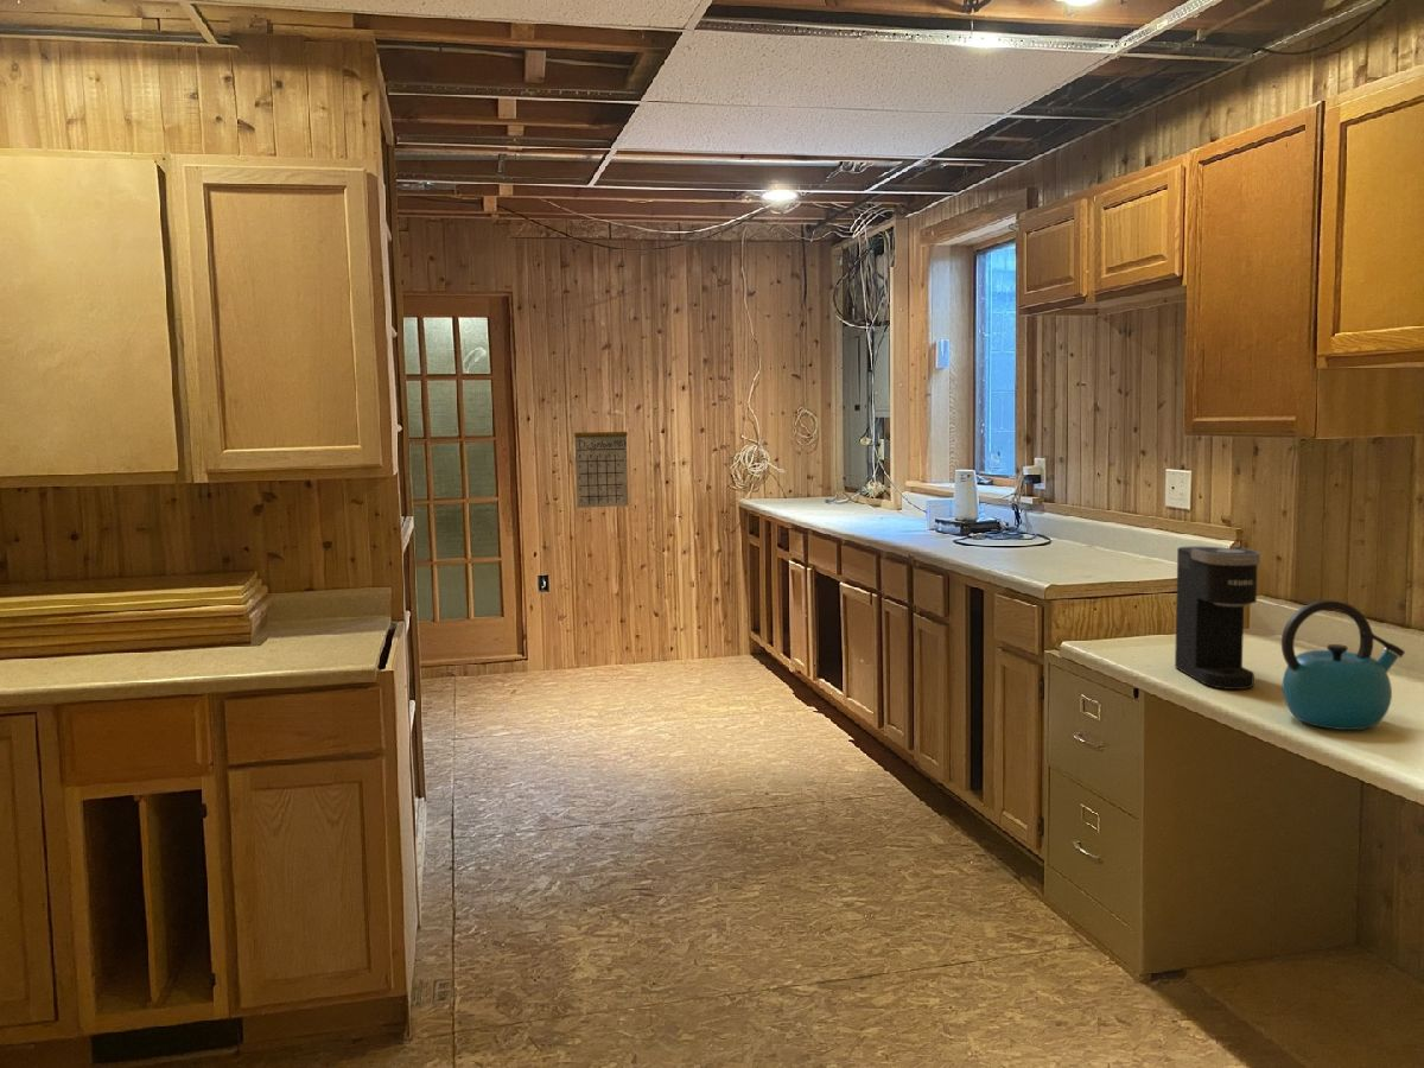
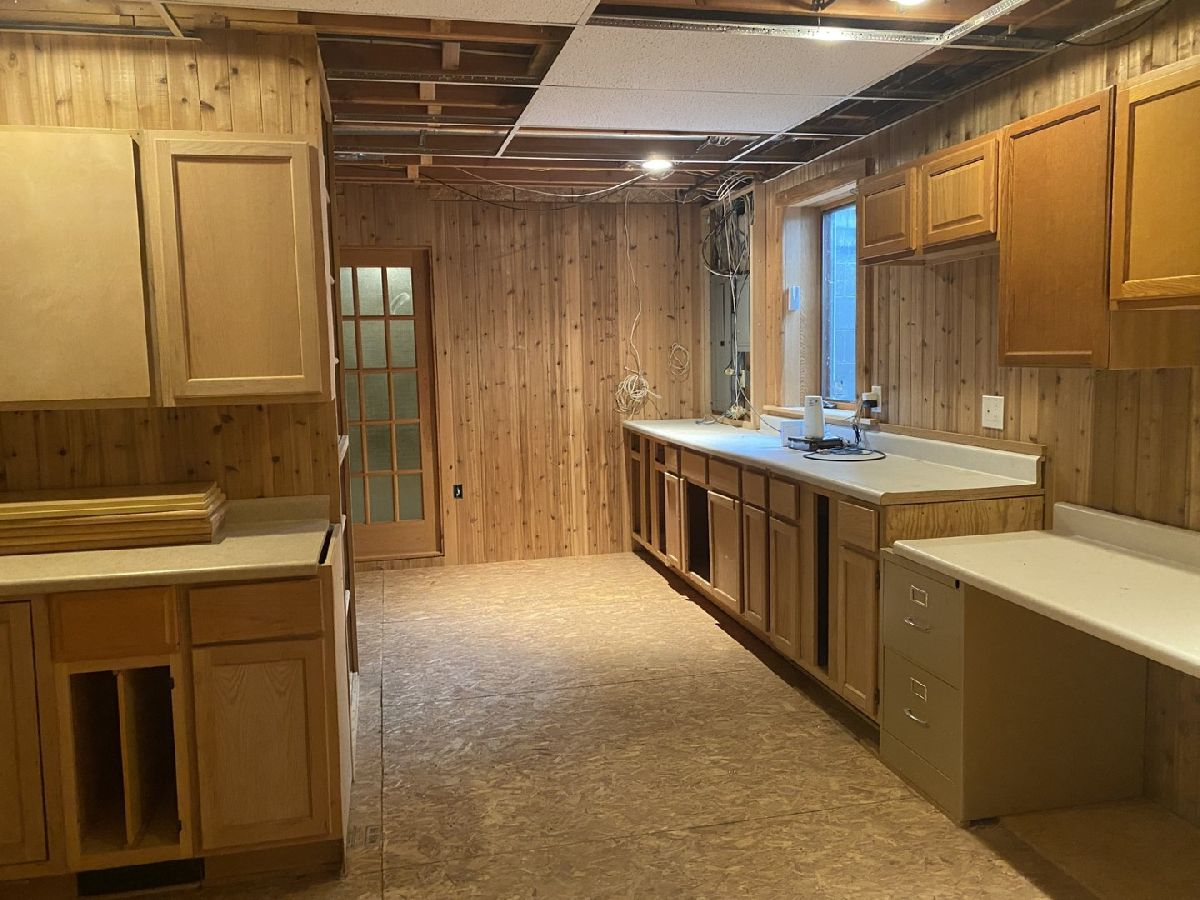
- coffee maker [1174,546,1261,691]
- calendar [573,414,629,509]
- kettle [1280,599,1406,731]
